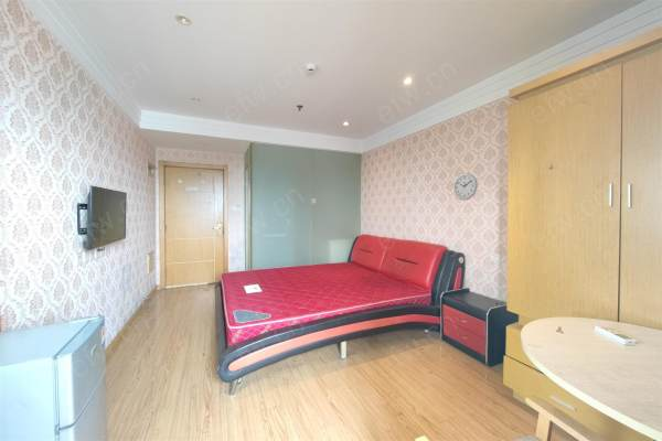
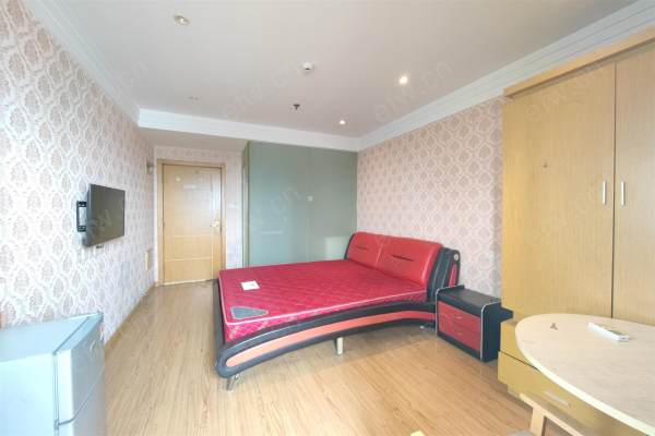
- wall clock [452,172,479,201]
